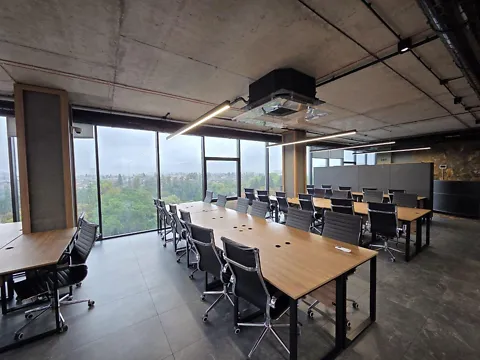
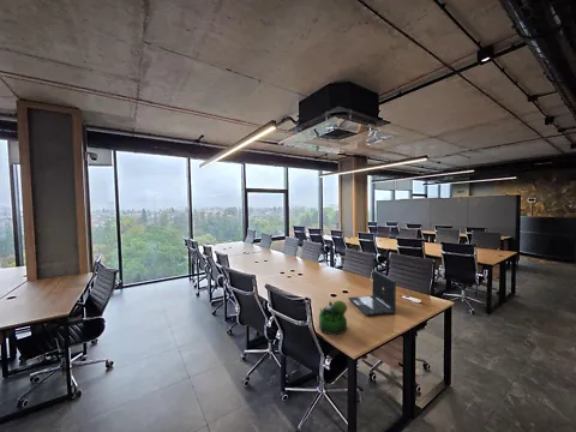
+ laptop [347,269,397,317]
+ plant [318,299,348,336]
